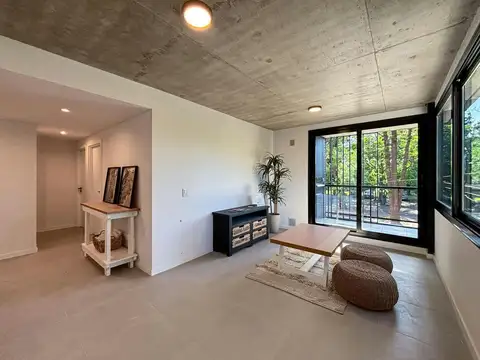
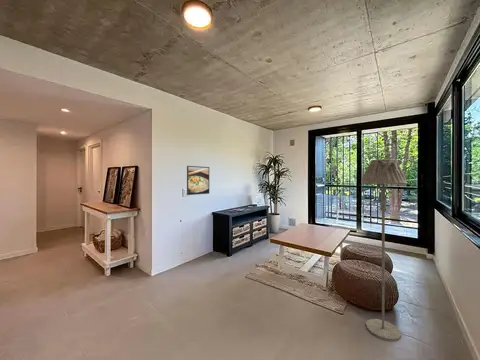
+ floor lamp [360,158,408,342]
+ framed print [186,165,210,196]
